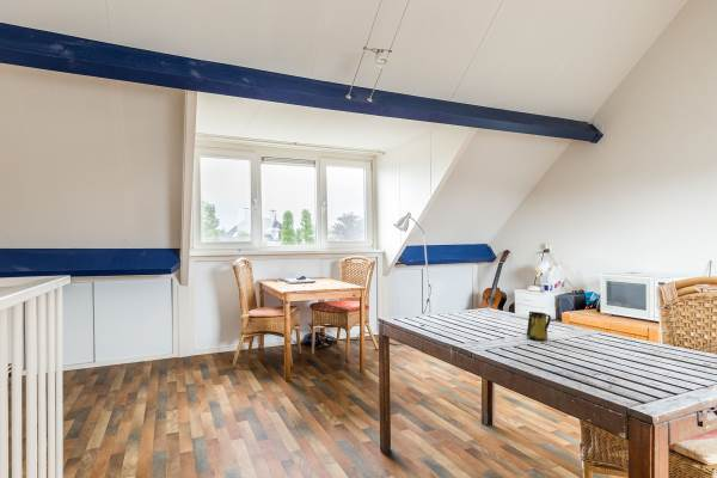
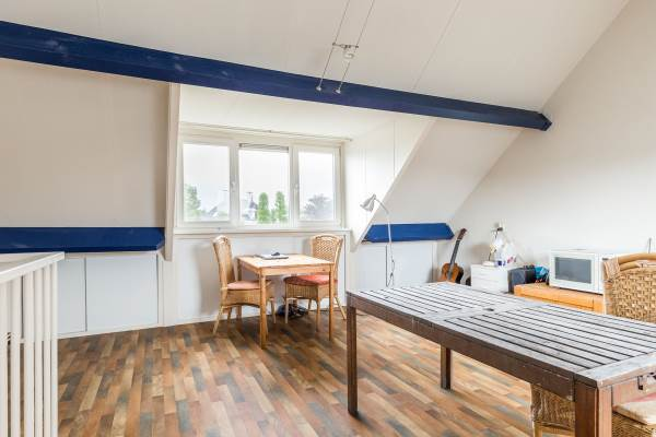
- mug [526,311,552,342]
